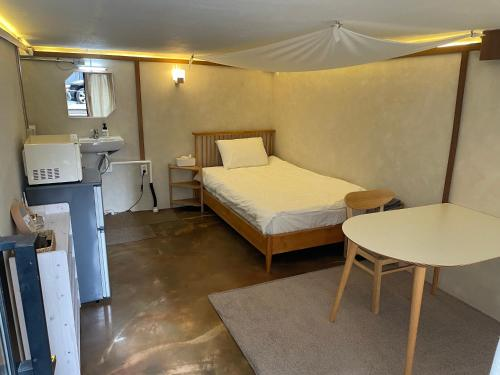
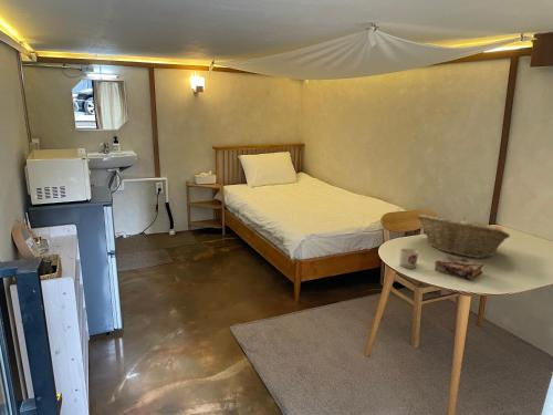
+ mug [398,247,419,269]
+ fruit basket [416,214,511,259]
+ book [434,255,484,281]
